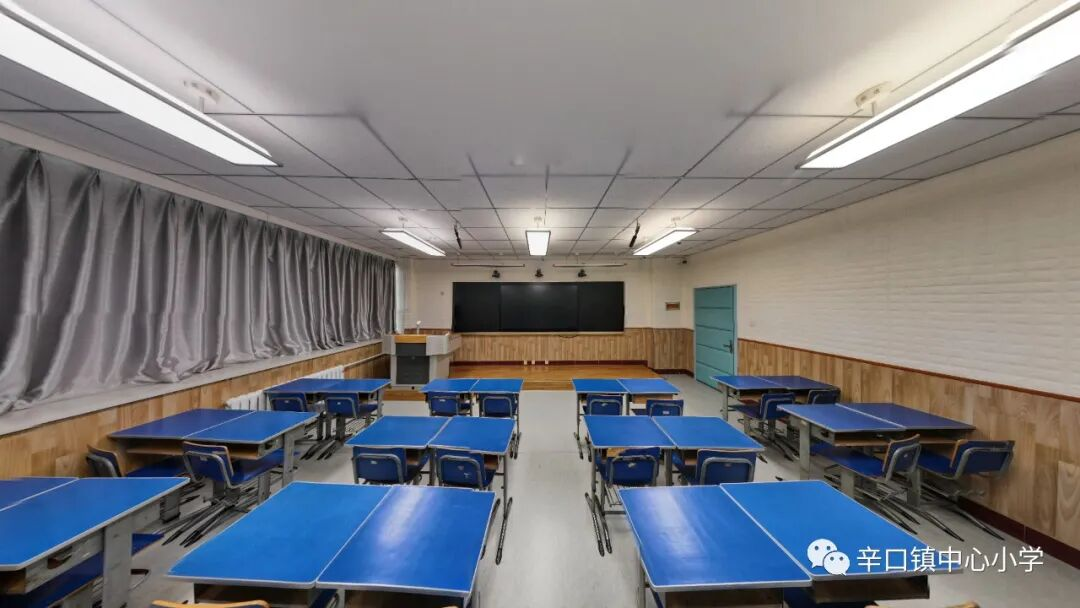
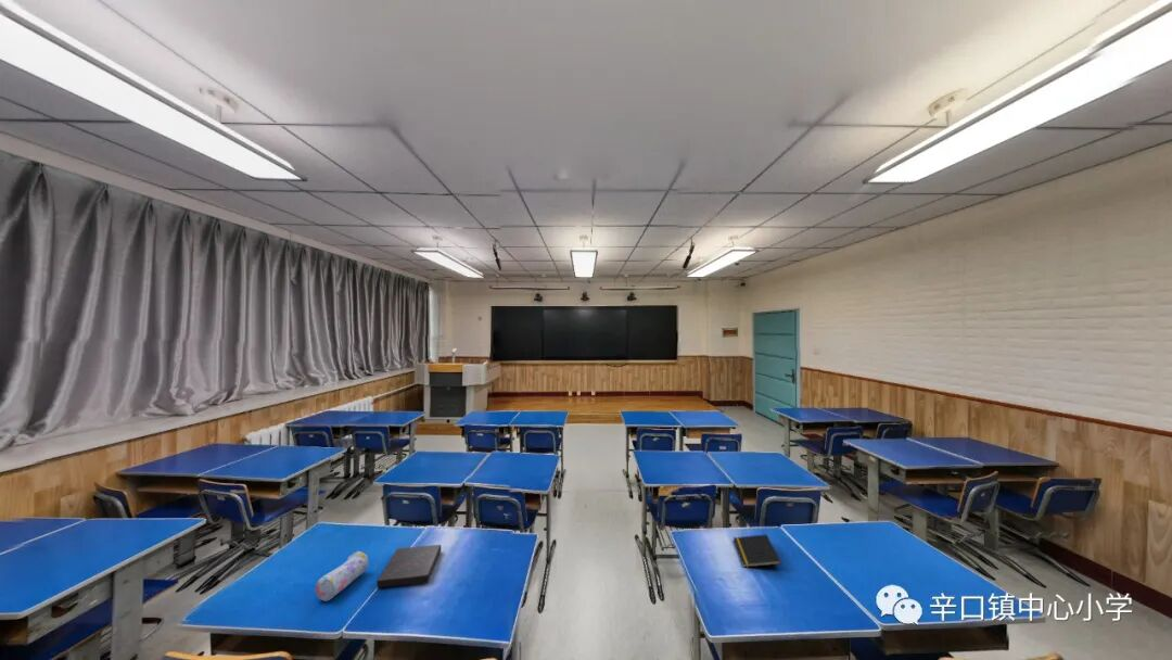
+ pencil case [314,550,369,602]
+ book [375,544,442,589]
+ notepad [732,533,782,568]
